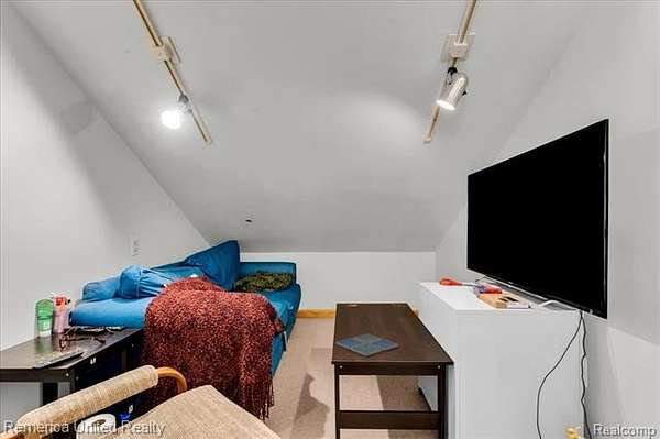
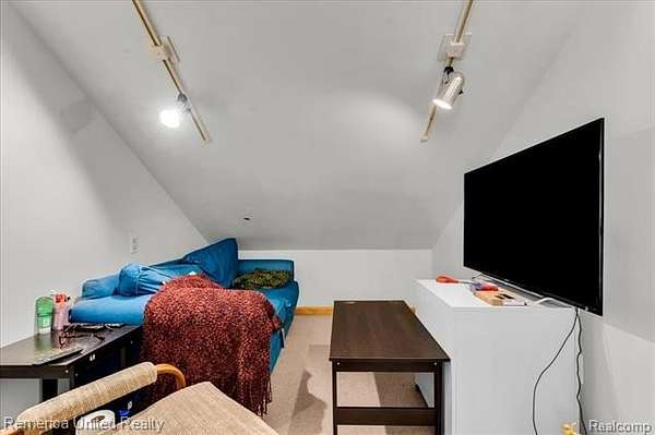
- drink coaster [336,333,399,358]
